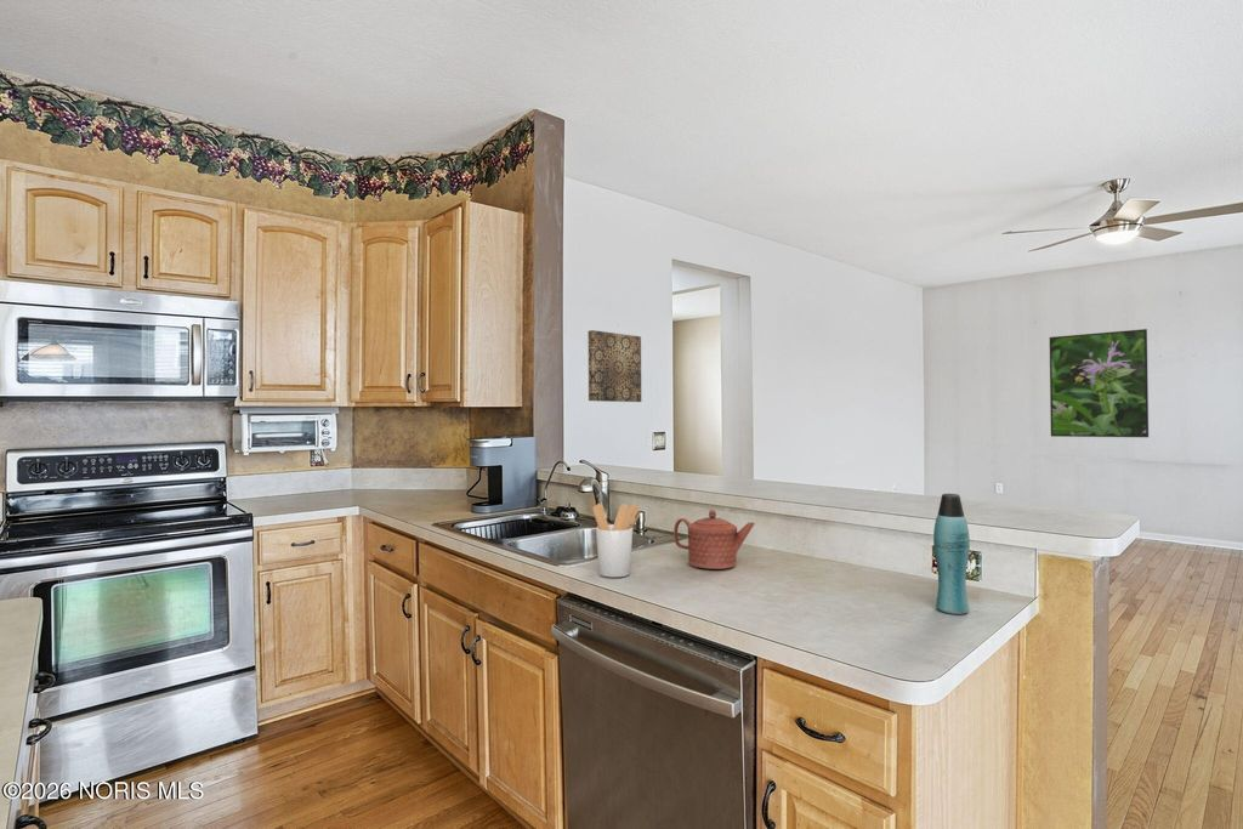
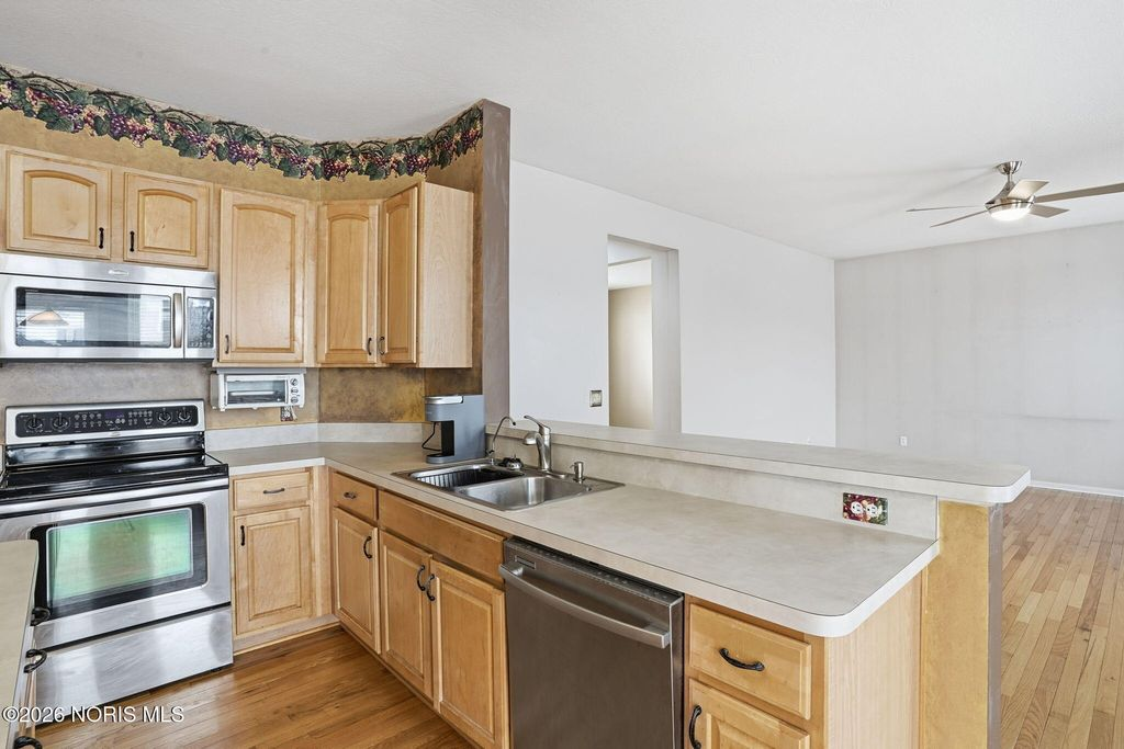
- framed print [1049,328,1150,438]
- bottle [932,493,971,615]
- wall art [586,329,642,403]
- teapot [672,509,756,570]
- utensil holder [591,502,641,578]
